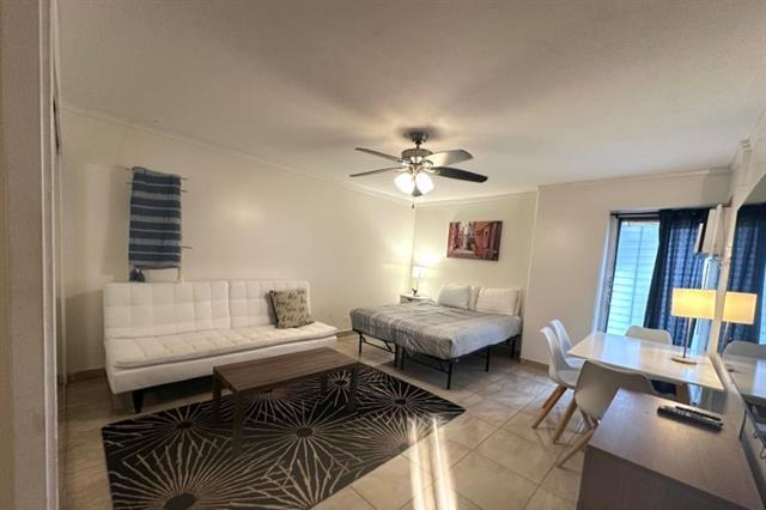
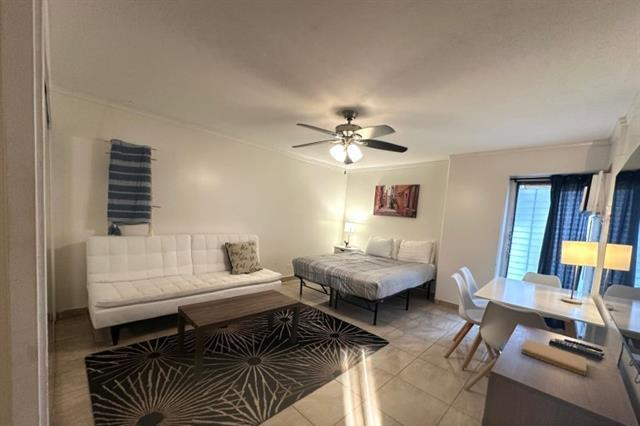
+ notebook [520,337,588,377]
